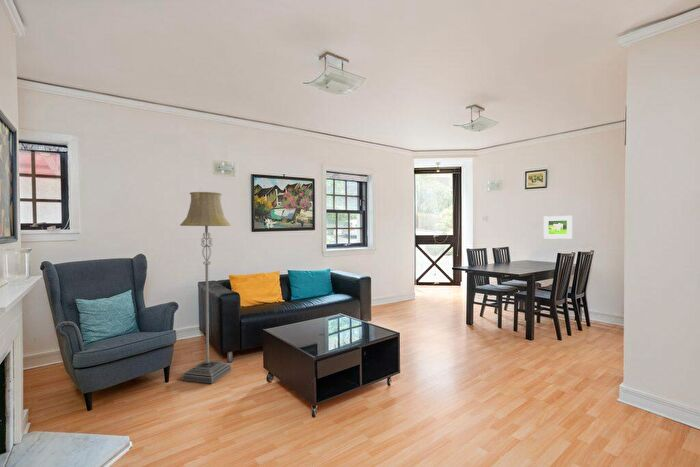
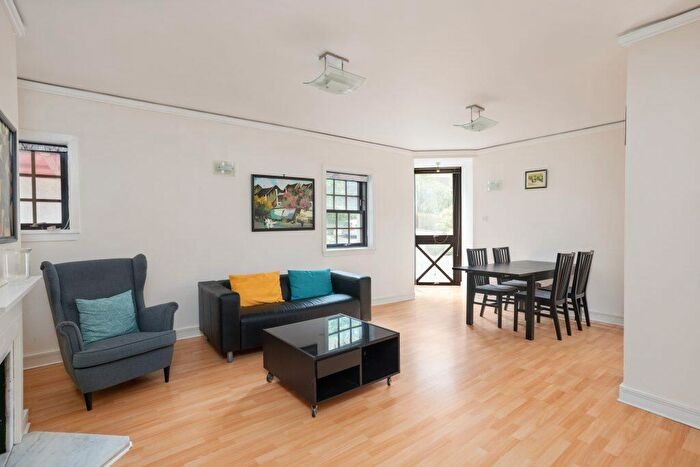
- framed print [543,215,573,240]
- floor lamp [179,191,233,384]
